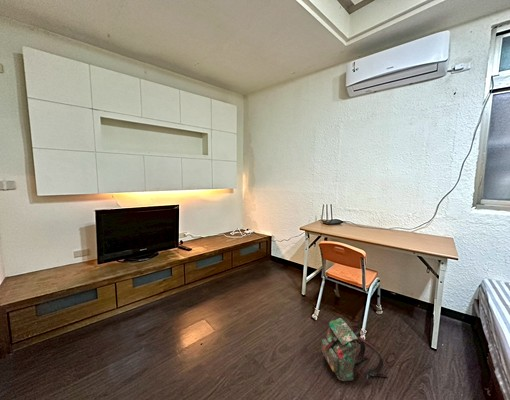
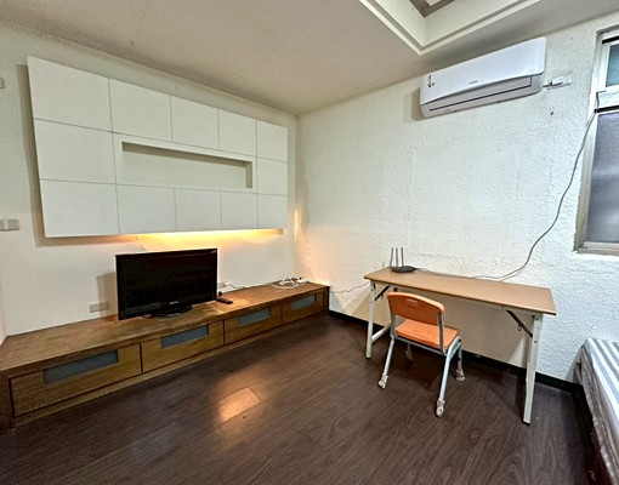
- backpack [321,317,389,382]
